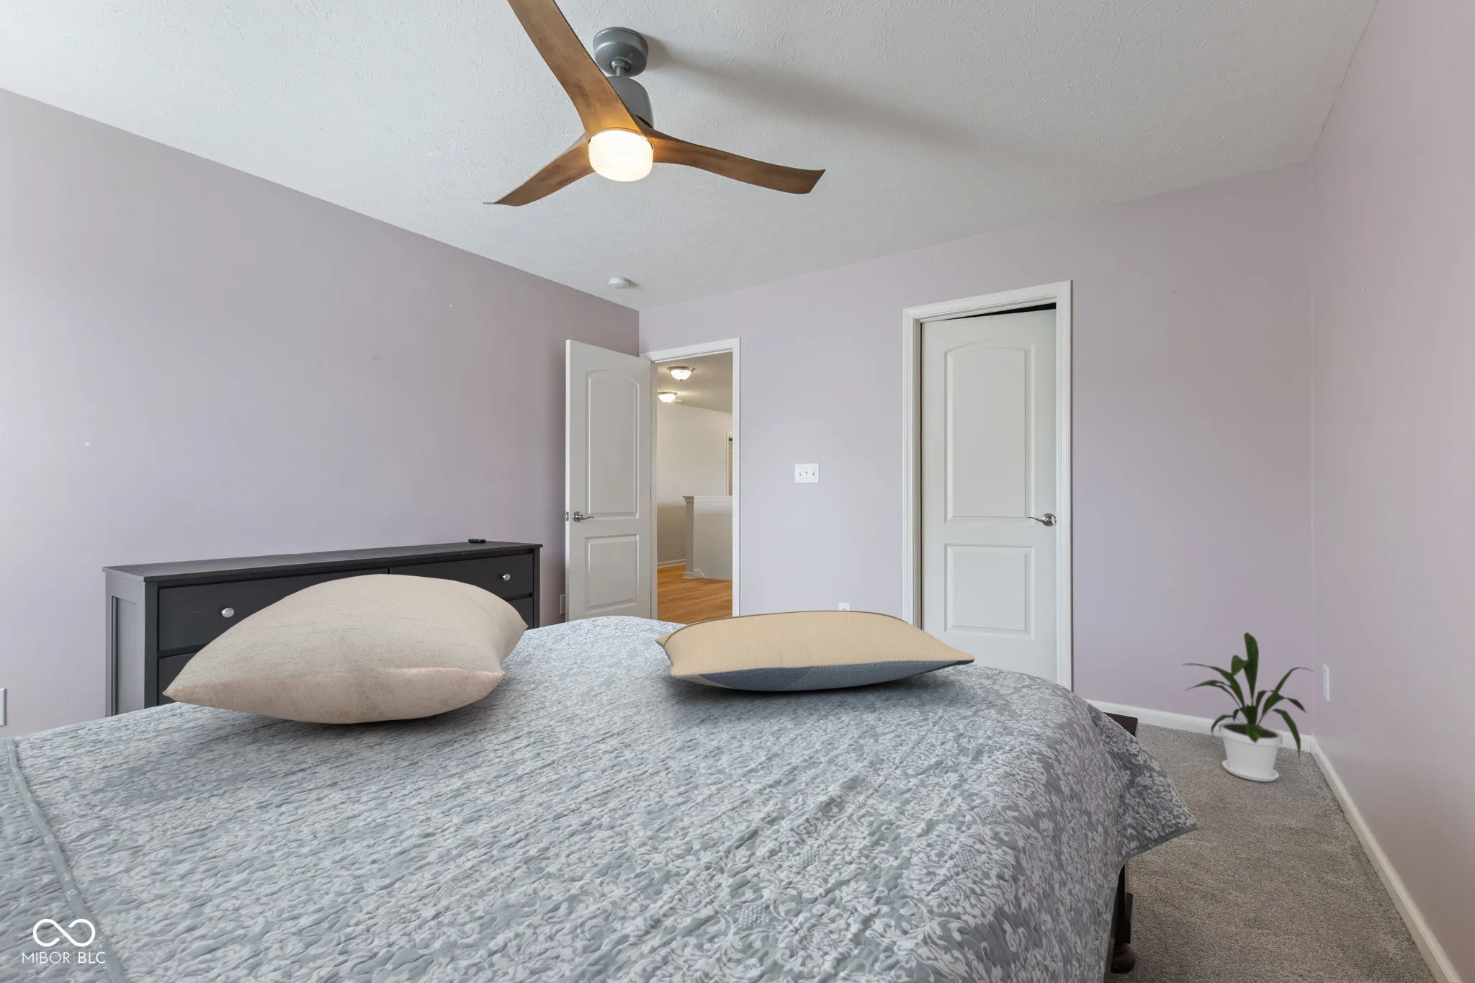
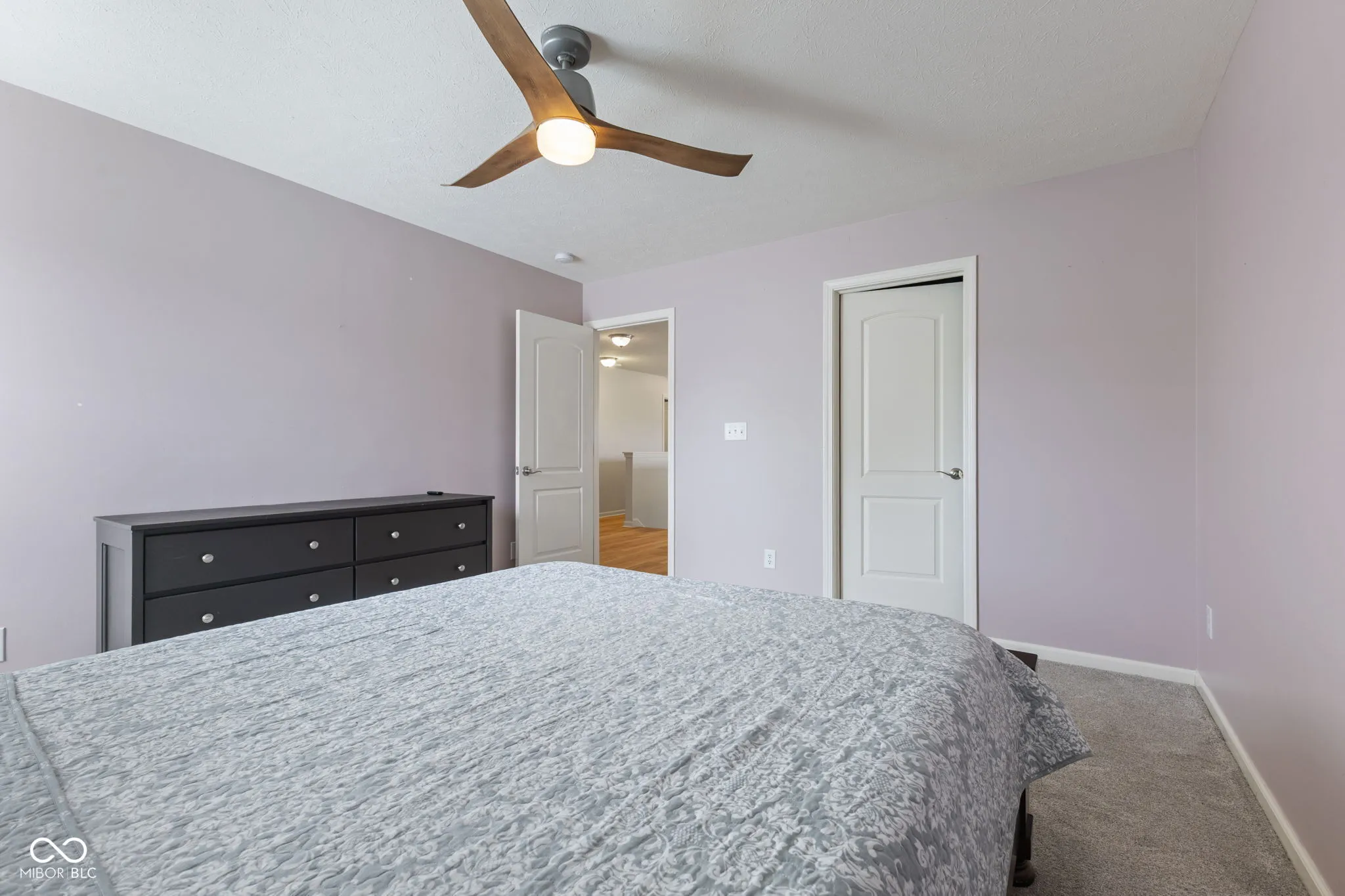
- house plant [1181,632,1315,783]
- pillow [654,610,975,691]
- pillow [161,574,529,724]
